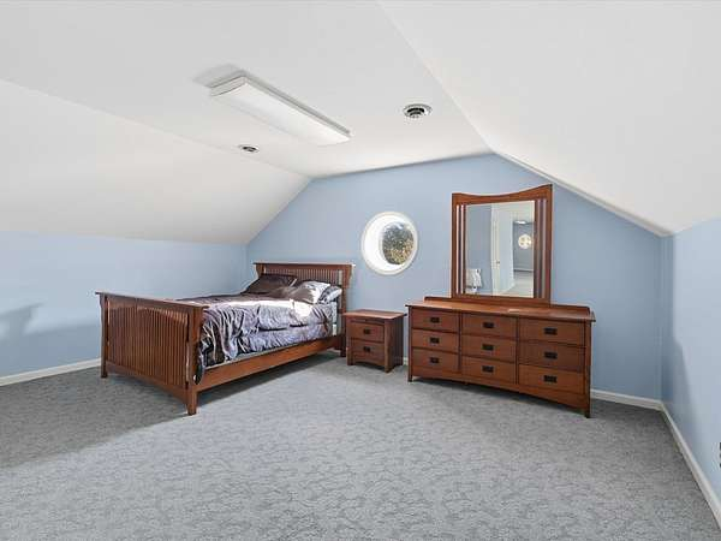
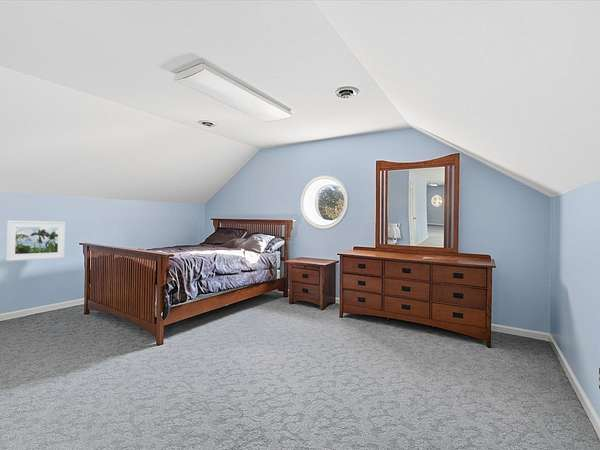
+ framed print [5,219,66,262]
